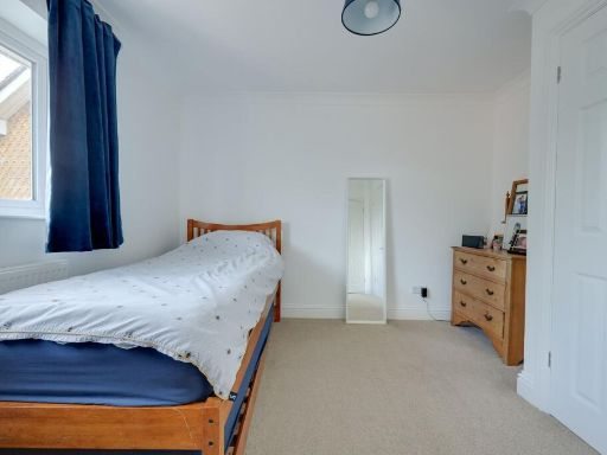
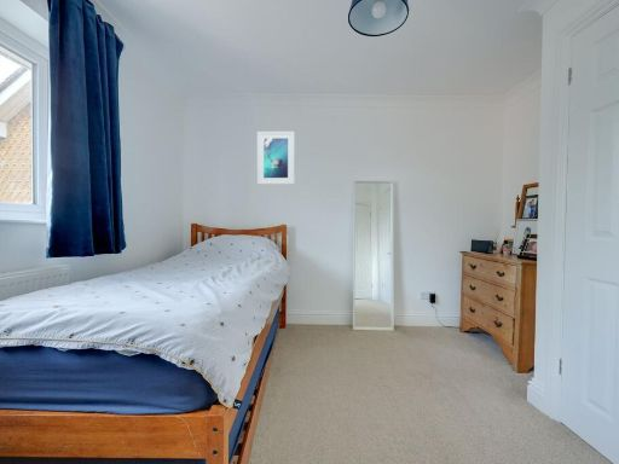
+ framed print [256,130,296,186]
